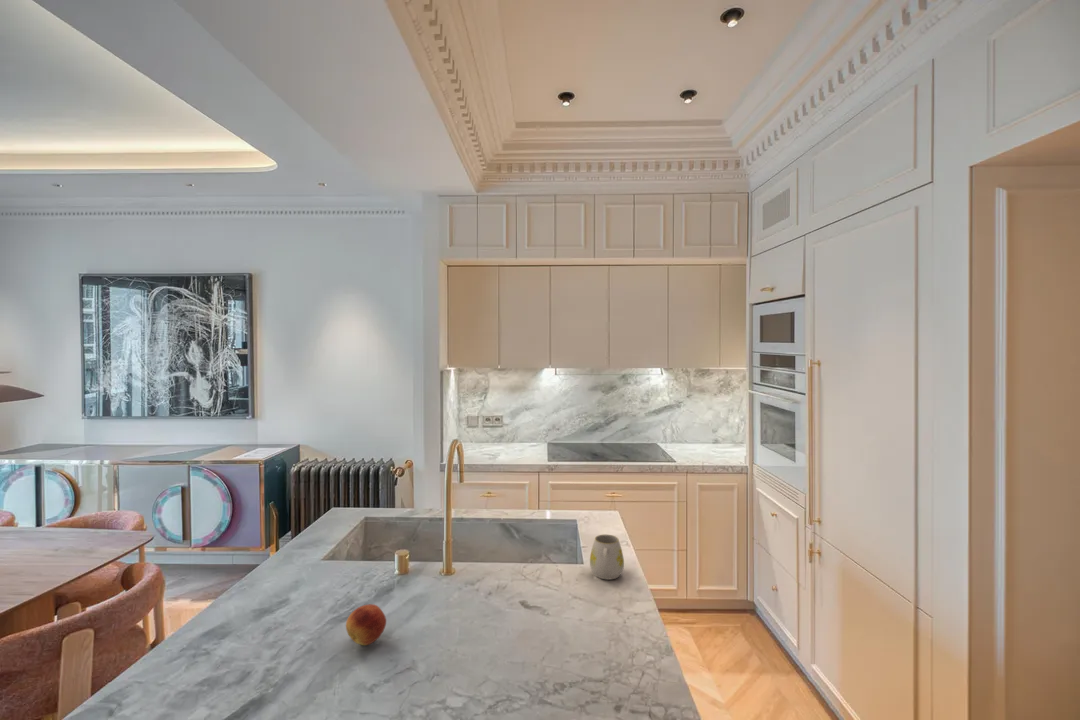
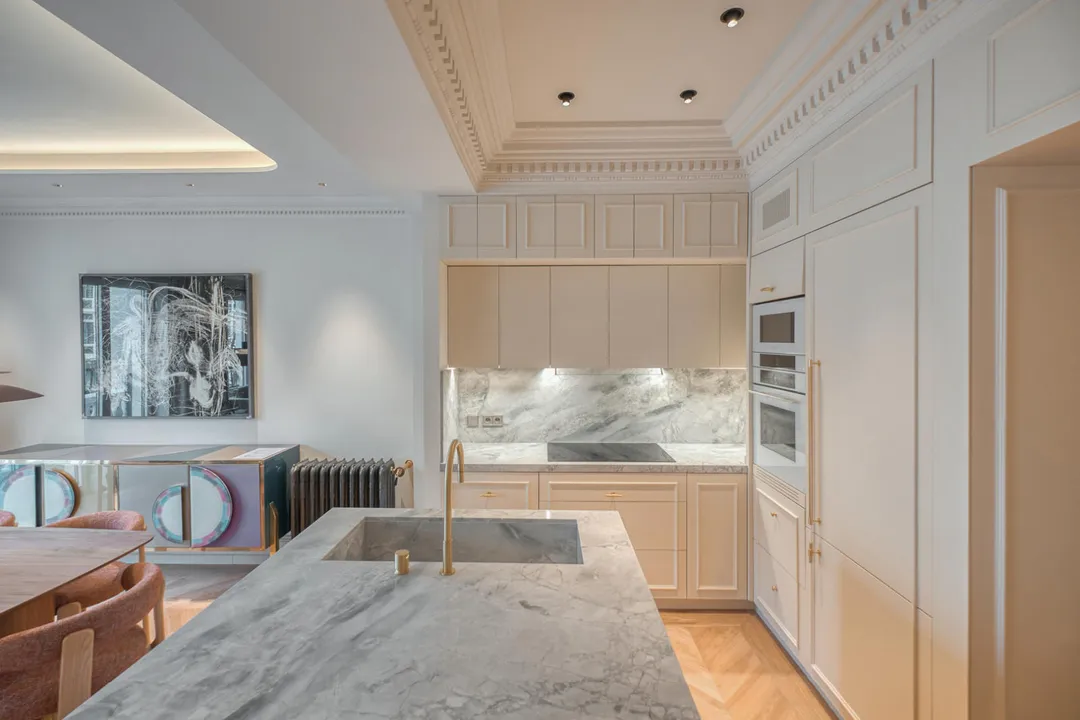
- fruit [345,603,387,646]
- mug [589,534,625,580]
